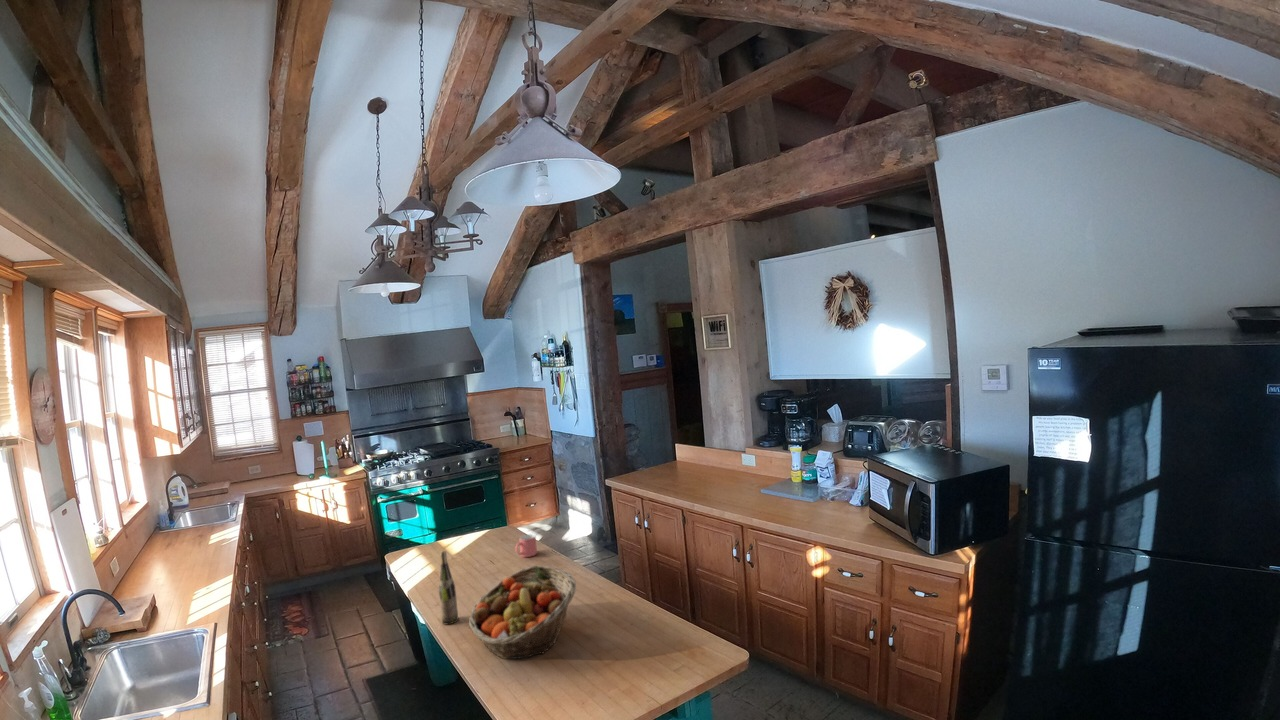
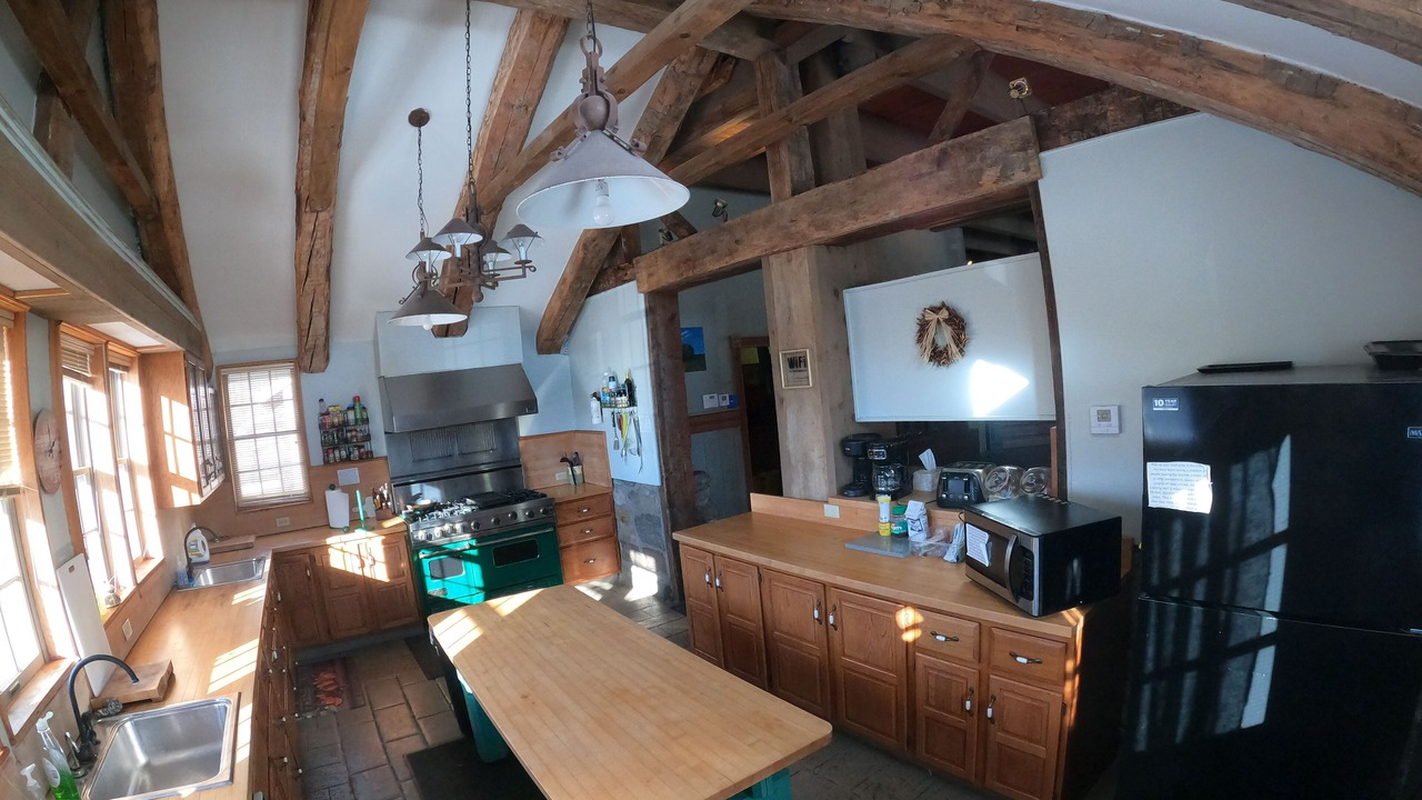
- wine bottle [438,550,459,625]
- fruit basket [468,565,577,660]
- mug [514,533,538,558]
